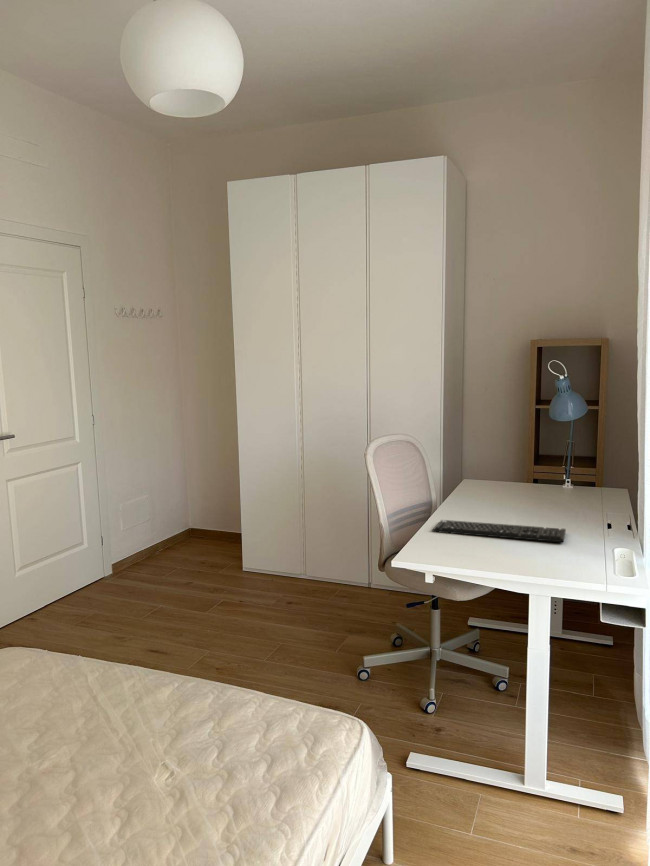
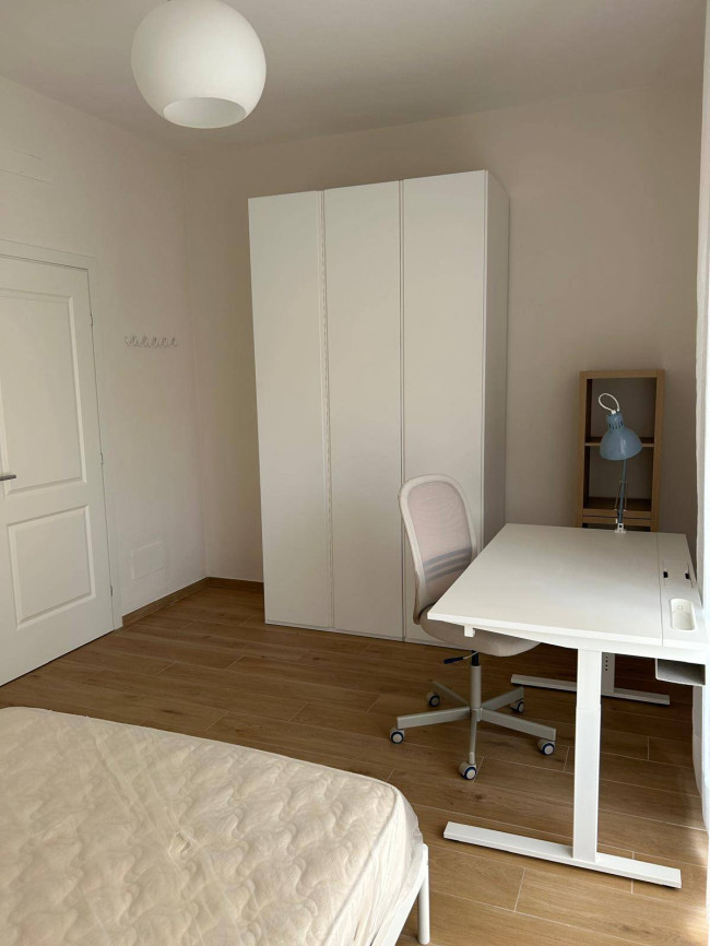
- keyboard [431,519,567,543]
